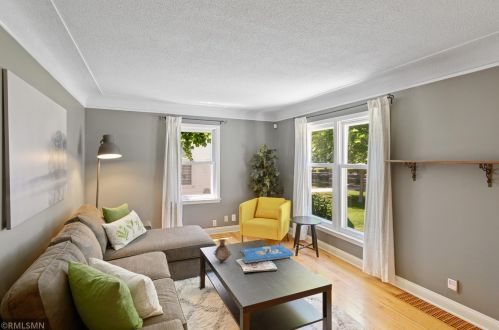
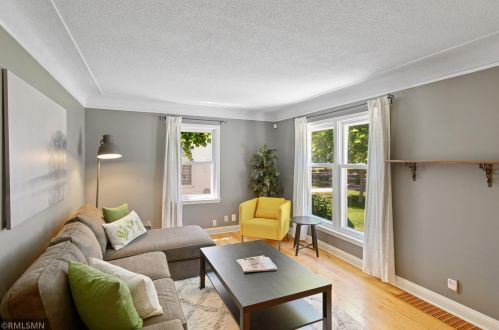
- vase [213,238,232,263]
- board game [240,244,295,264]
